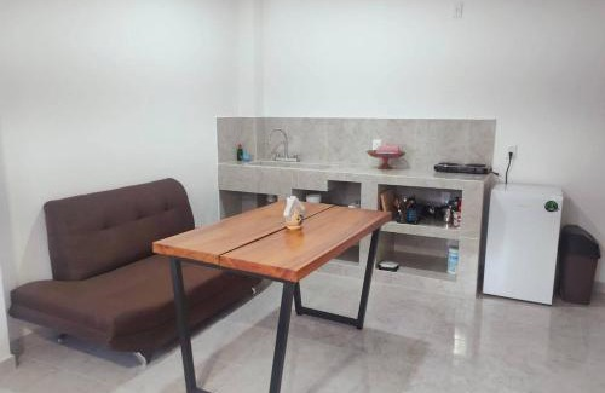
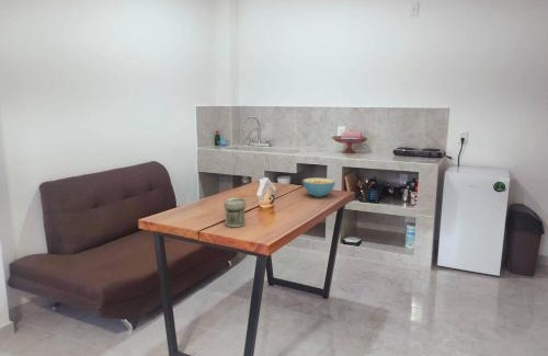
+ jar [222,197,247,228]
+ cereal bowl [301,177,336,198]
